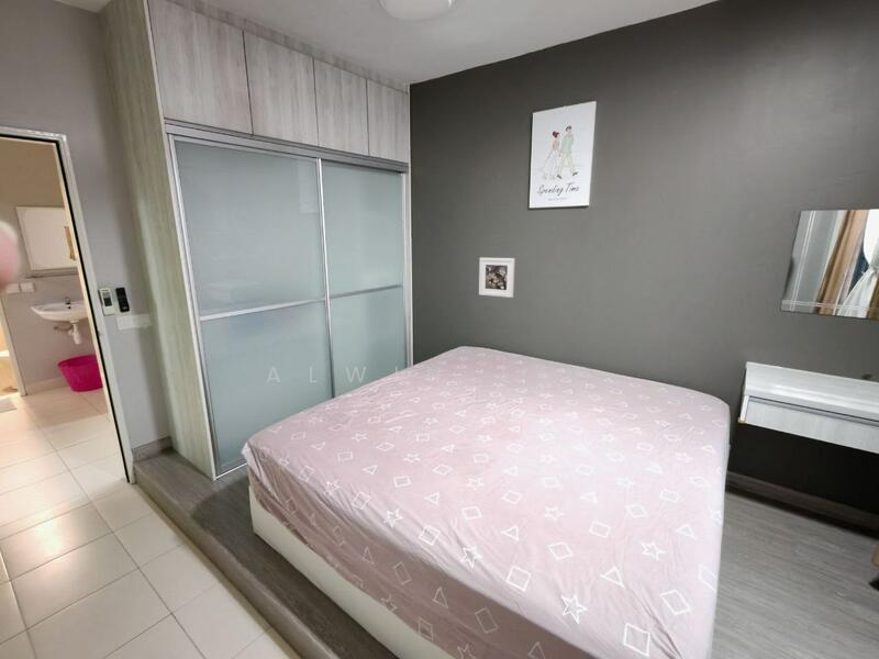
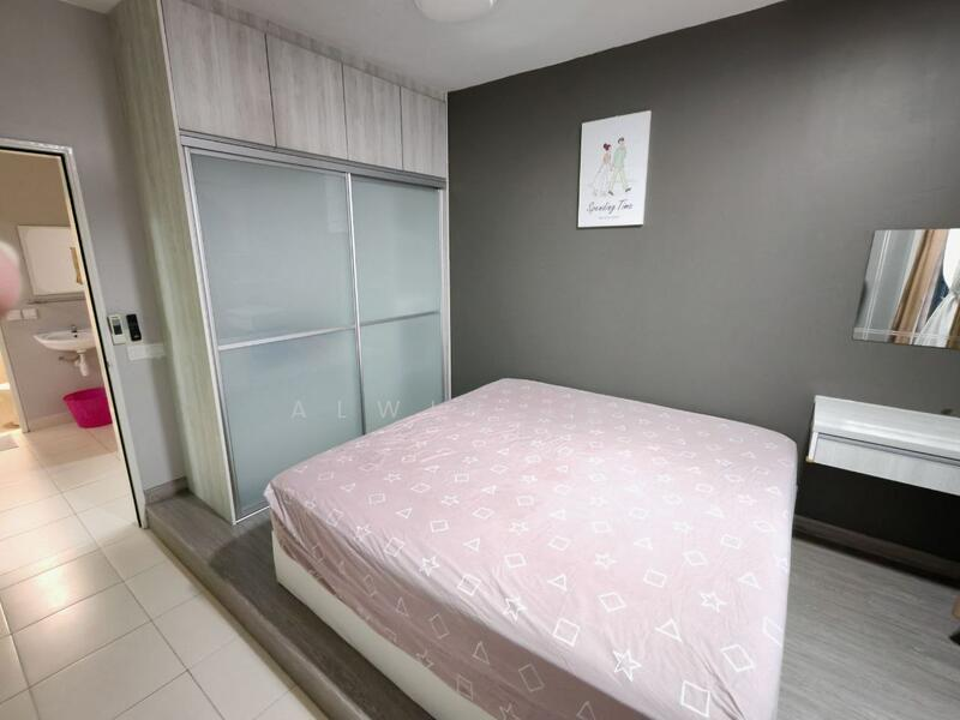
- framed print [478,257,516,299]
